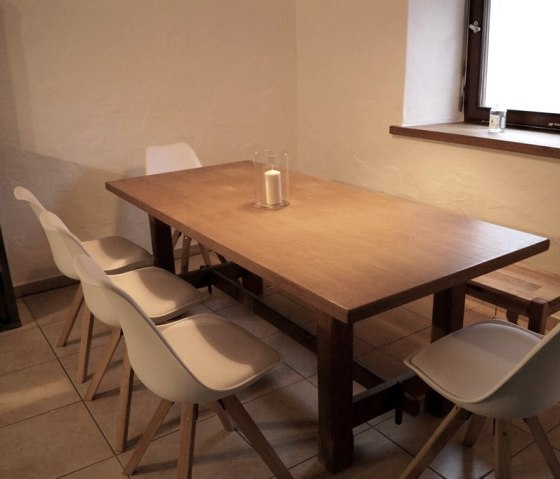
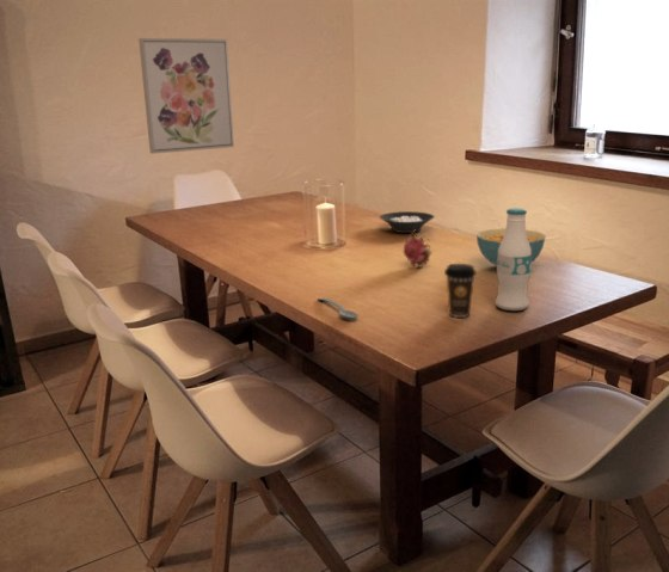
+ fruit [403,229,434,269]
+ wall art [137,37,235,155]
+ spoon [317,297,360,320]
+ cereal bowl [475,227,547,266]
+ milk bottle [495,207,532,312]
+ coffee cup [443,263,478,319]
+ cereal bowl [379,210,436,234]
